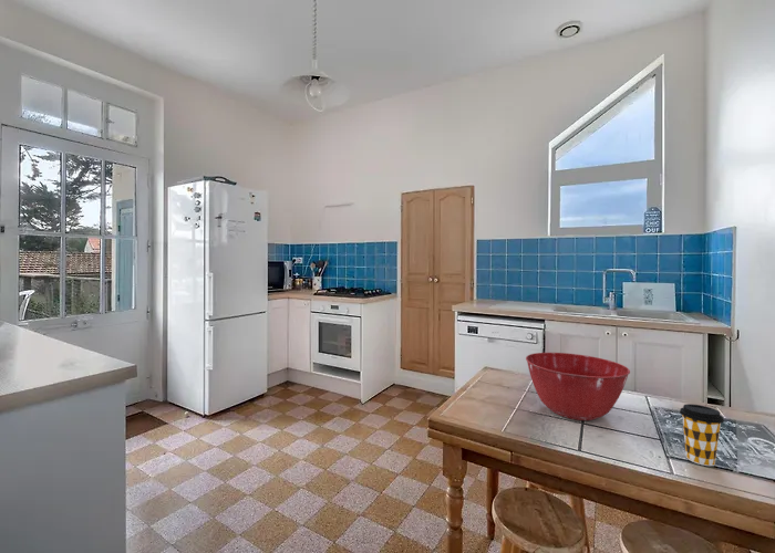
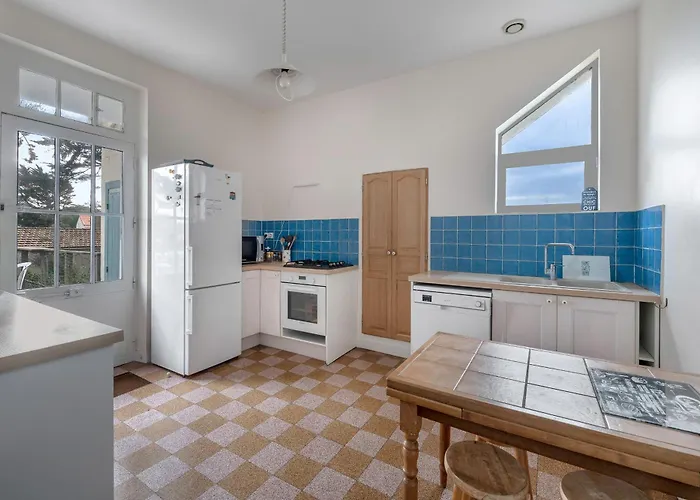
- coffee cup [679,403,725,467]
- mixing bowl [525,352,631,421]
